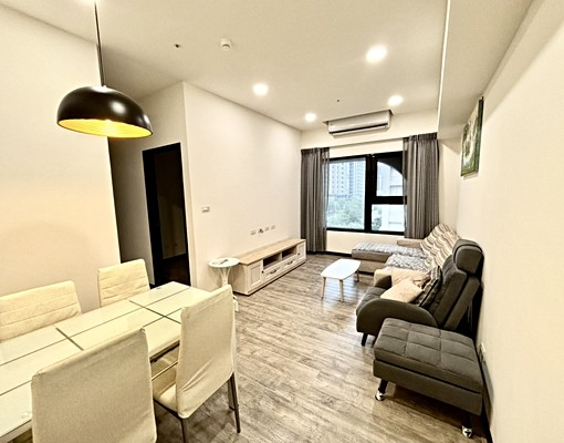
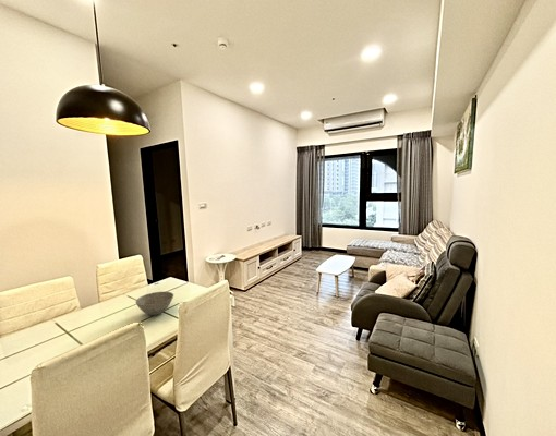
+ bowl [135,291,174,316]
